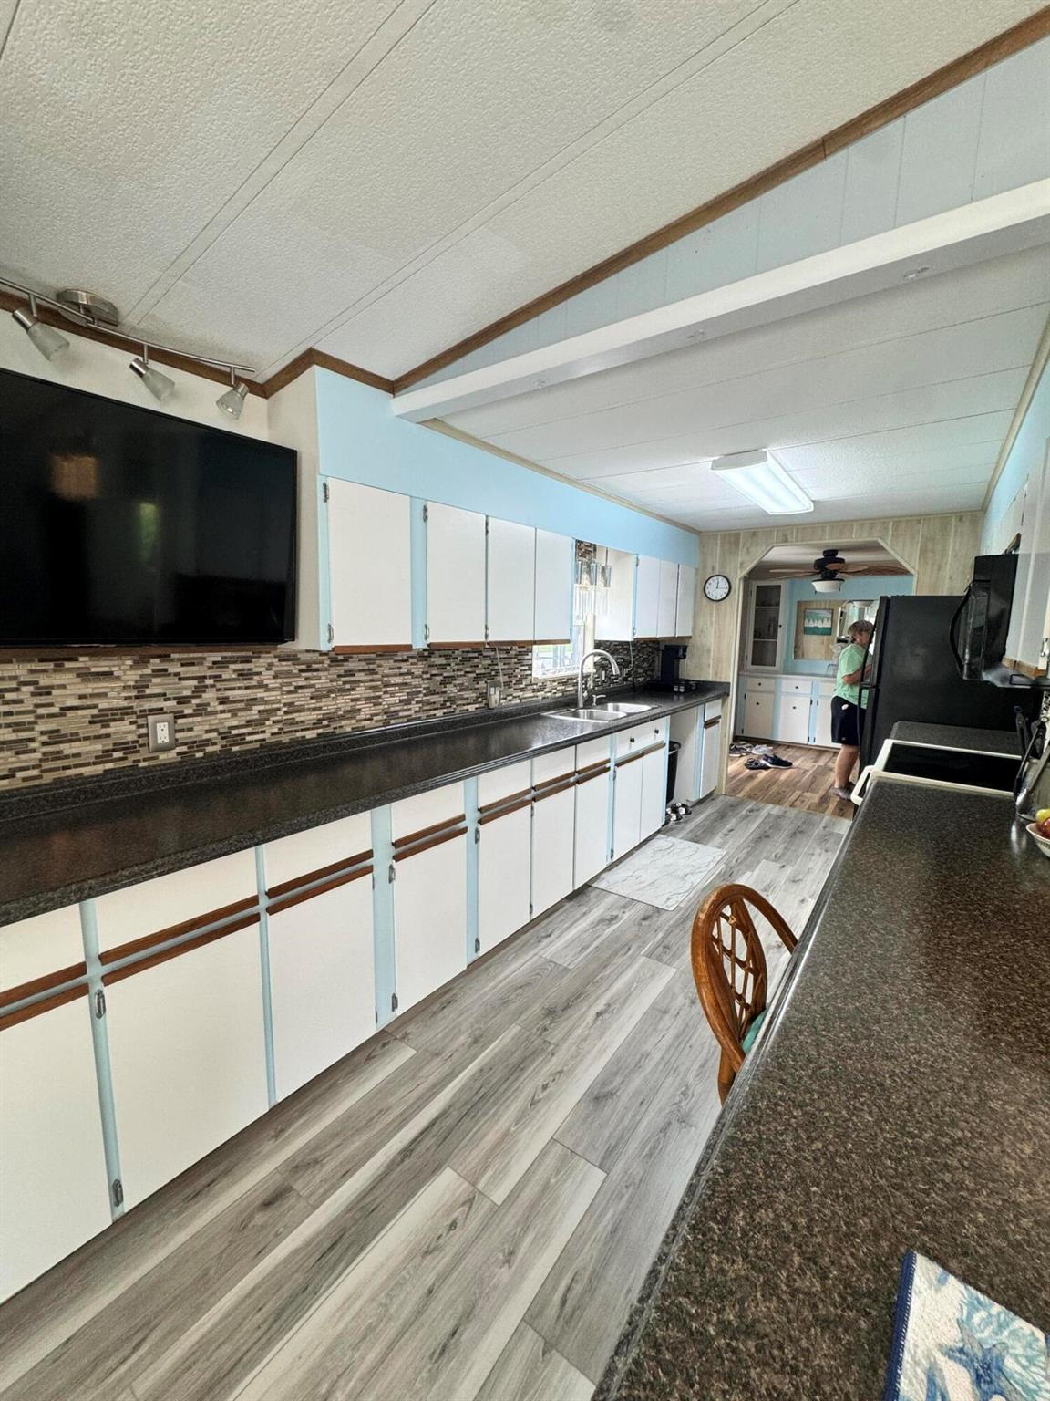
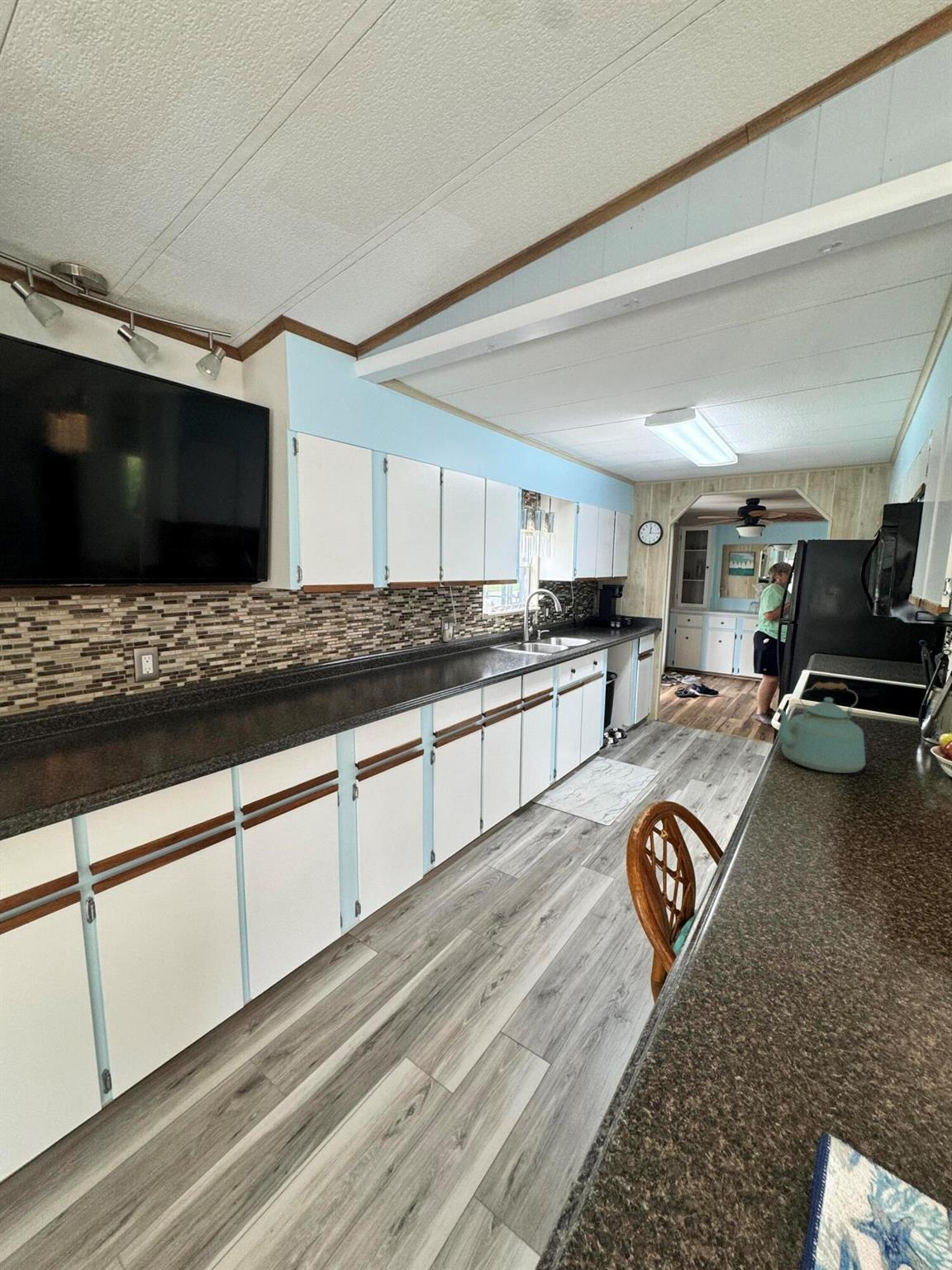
+ kettle [775,681,866,774]
